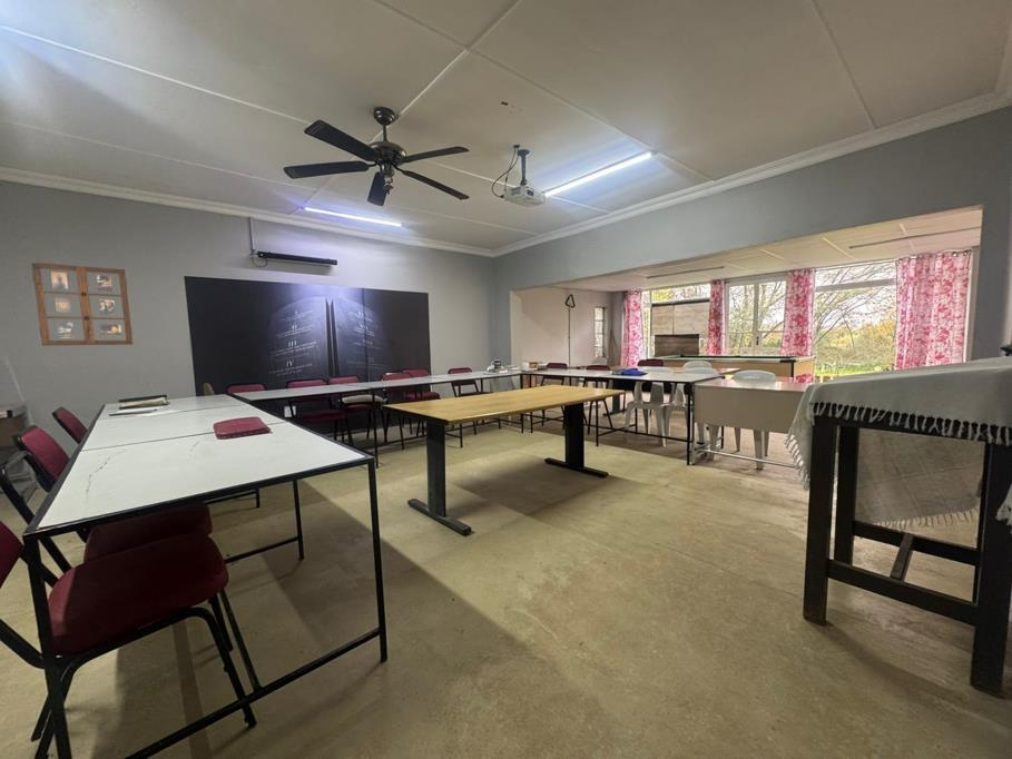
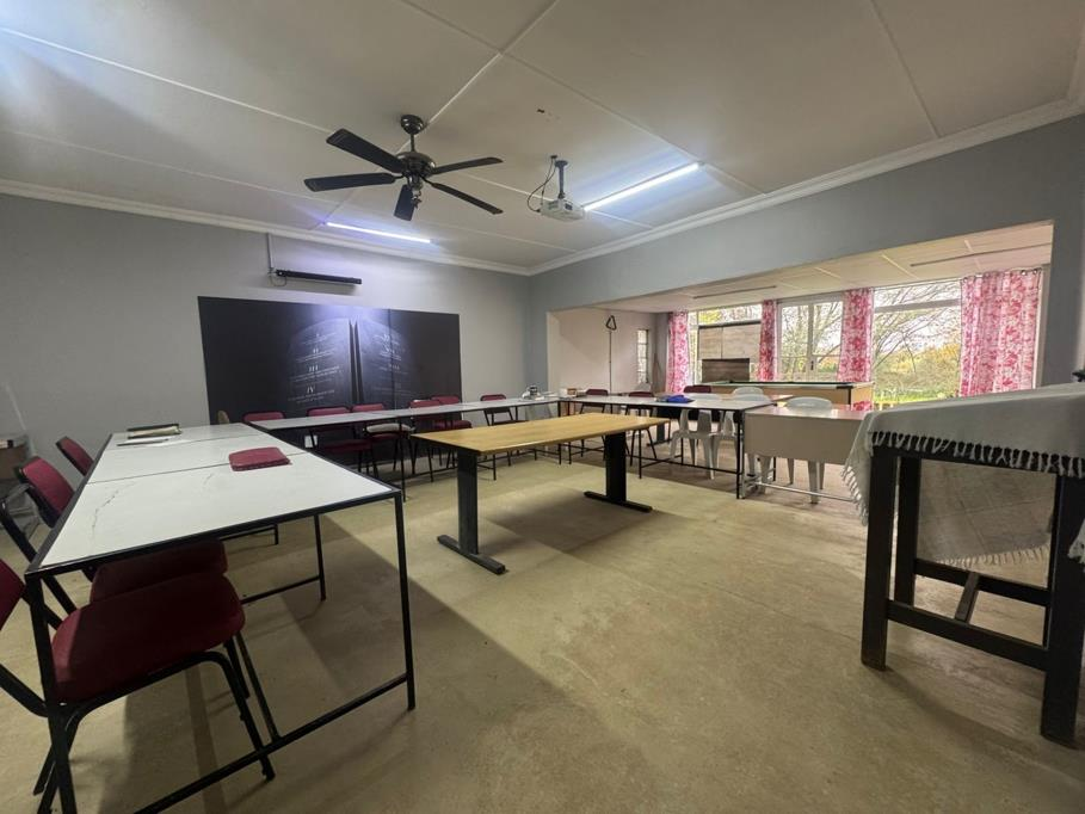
- picture frame [30,262,135,347]
